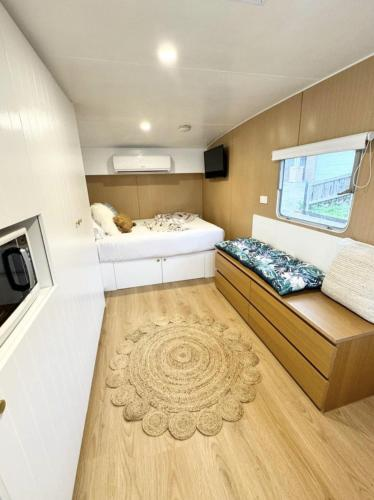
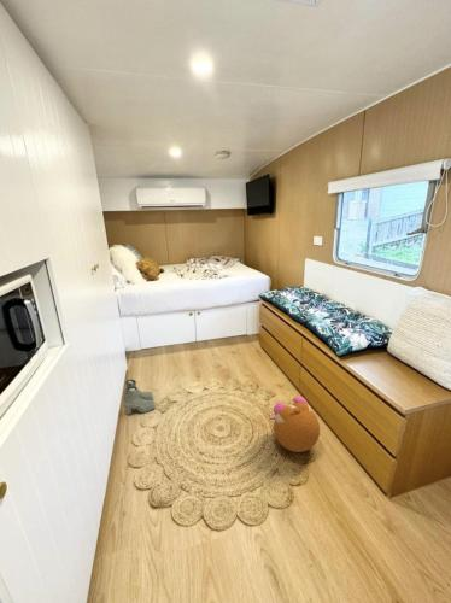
+ plush toy [268,396,321,453]
+ boots [122,377,157,416]
